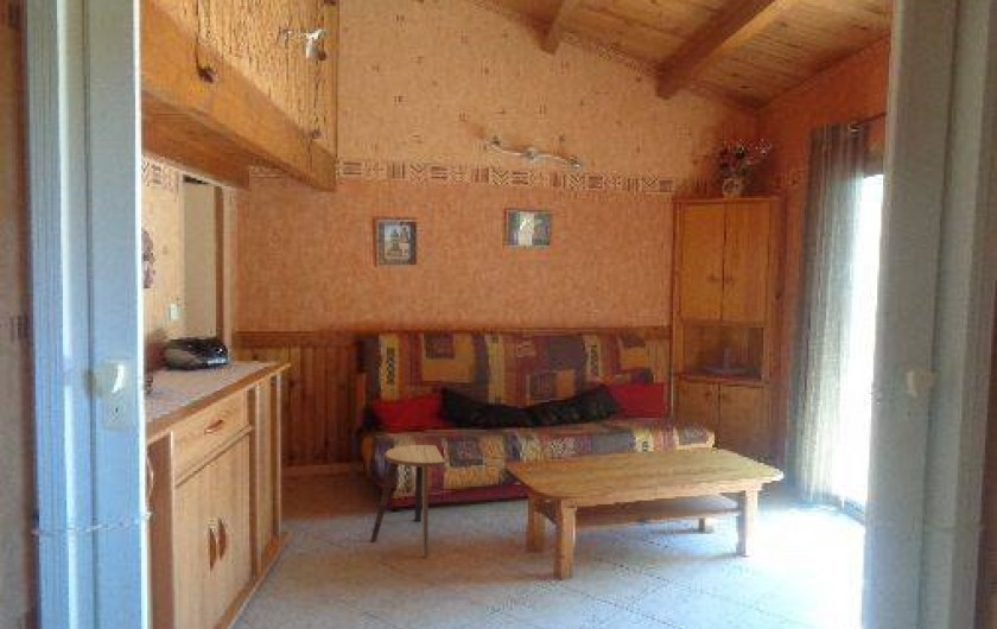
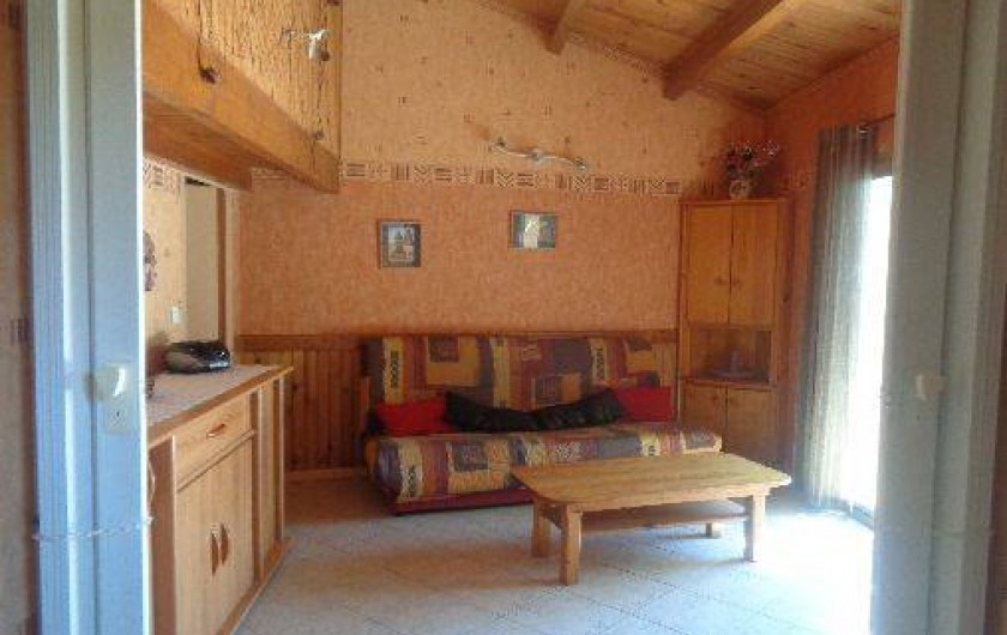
- stool [369,444,446,558]
